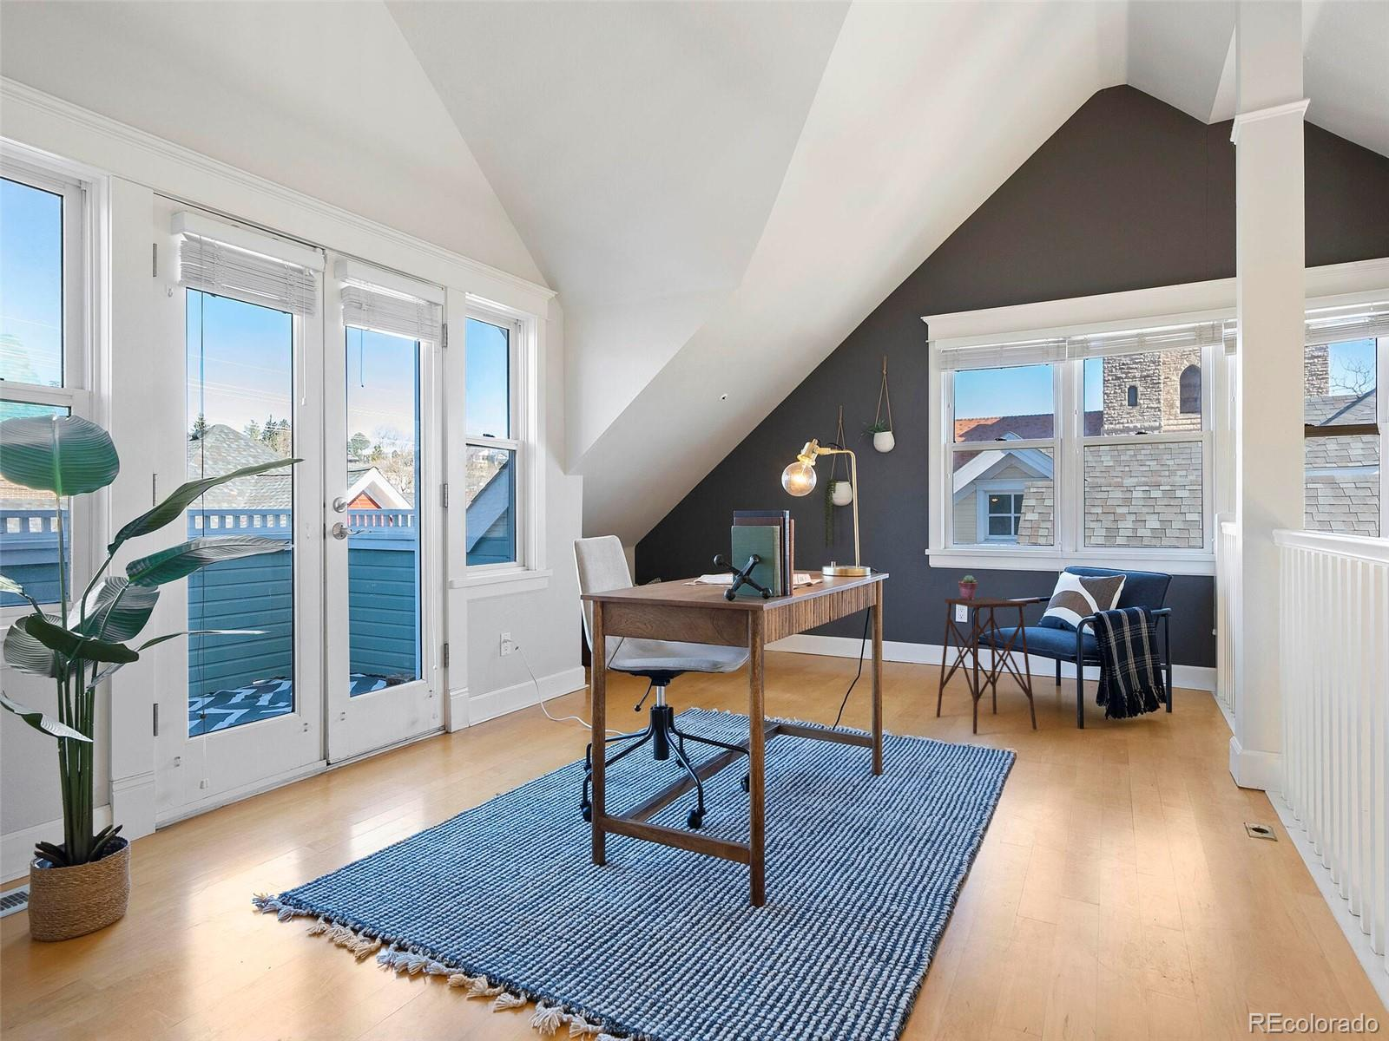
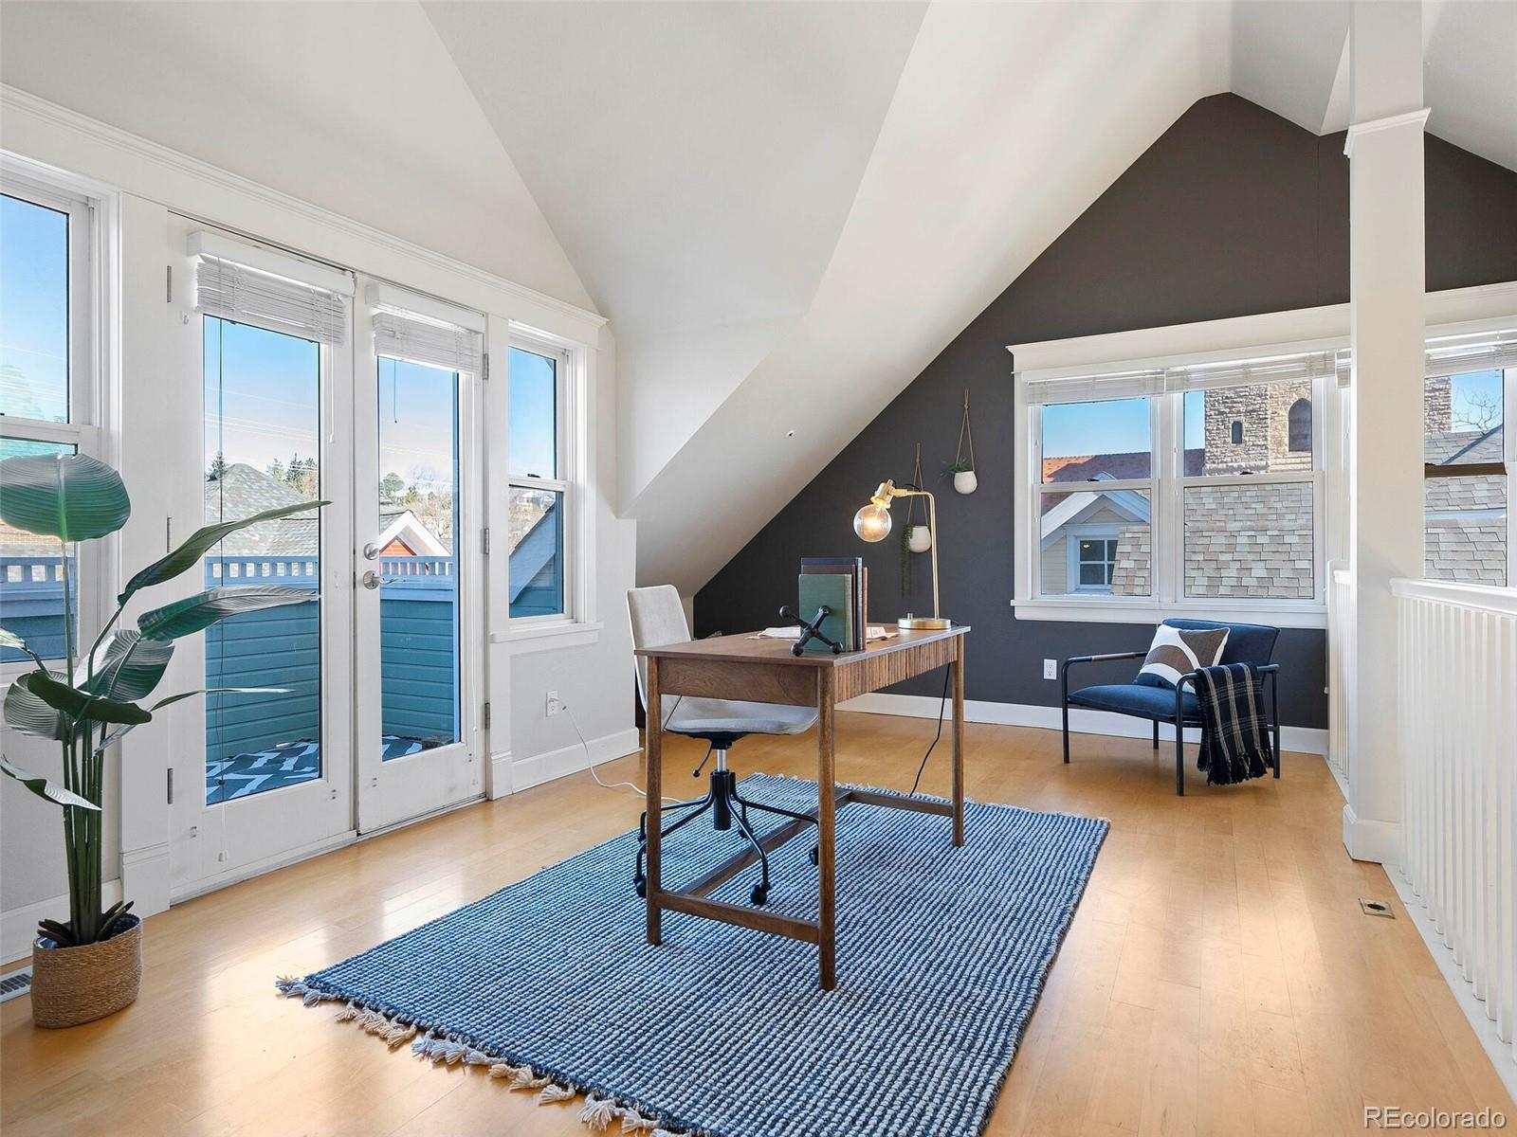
- potted succulent [958,574,979,599]
- side table [936,597,1038,735]
